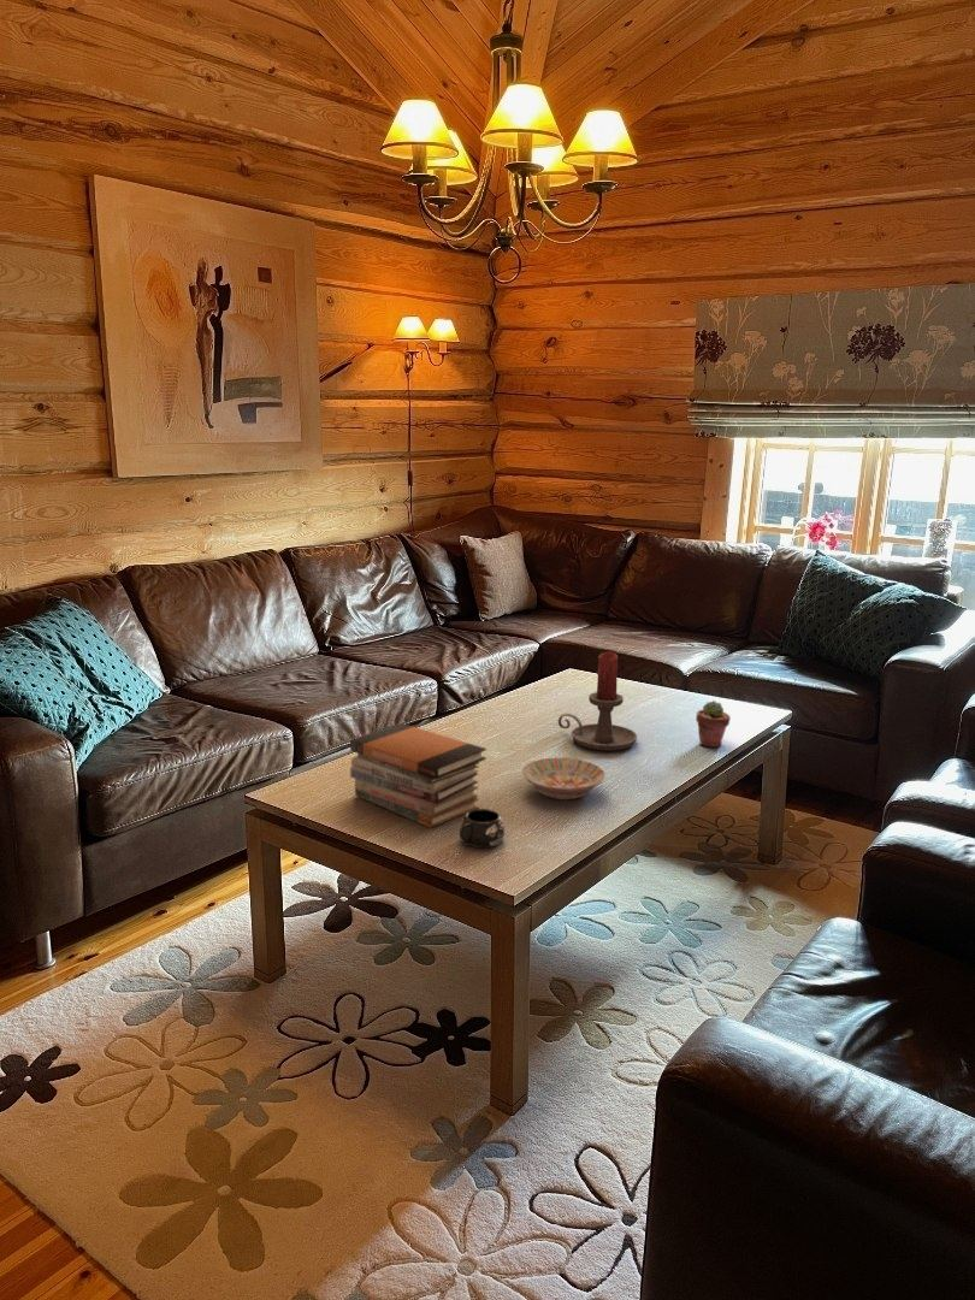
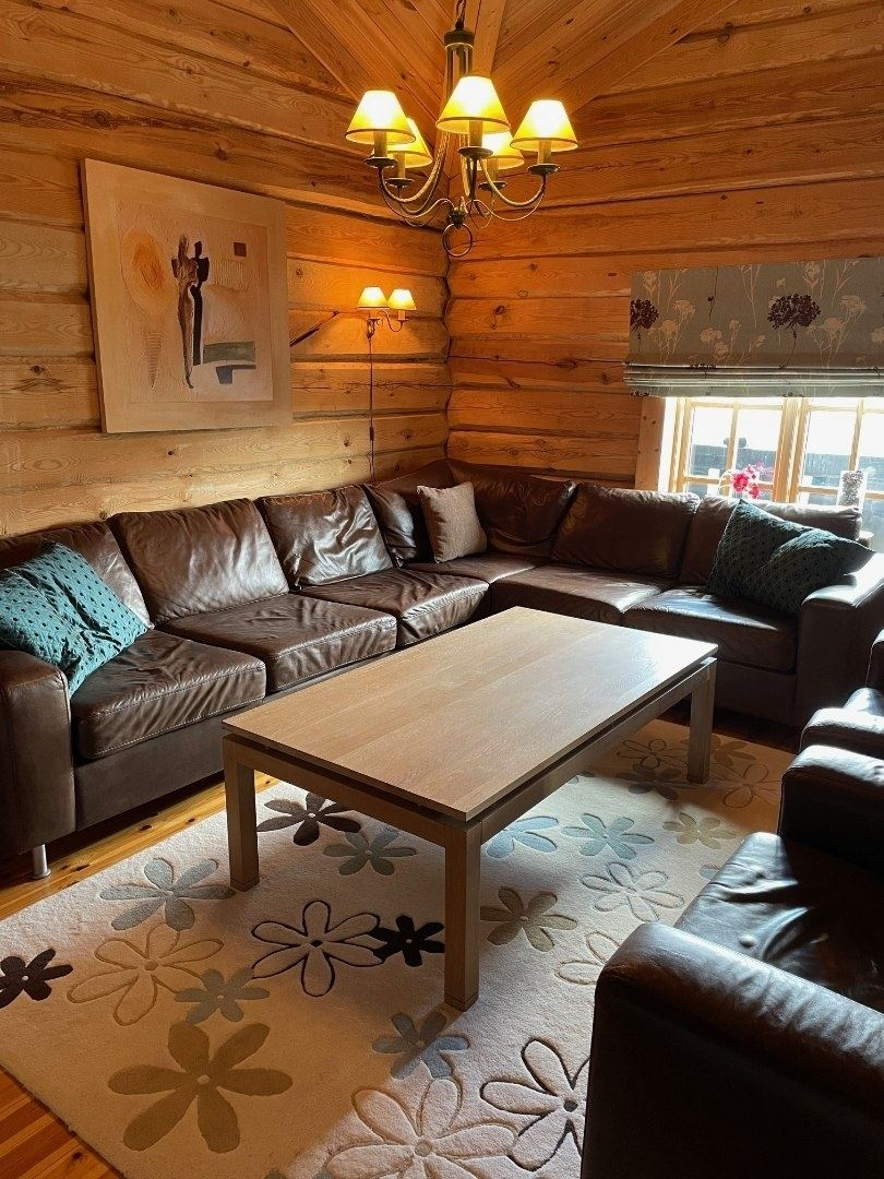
- potted succulent [695,699,732,749]
- book stack [349,722,488,829]
- mug [459,808,506,849]
- candle holder [557,651,638,752]
- bowl [521,756,607,800]
